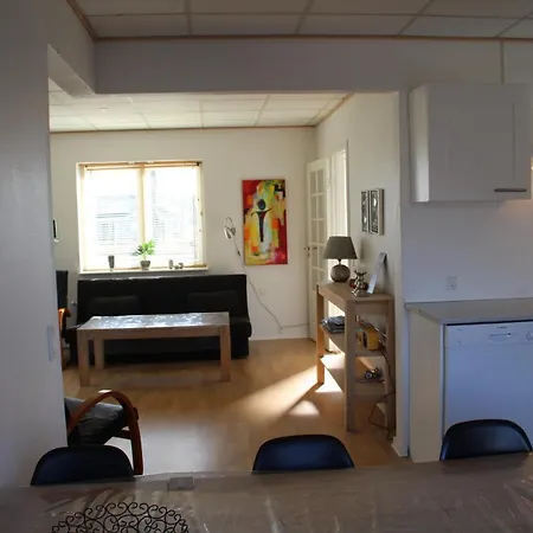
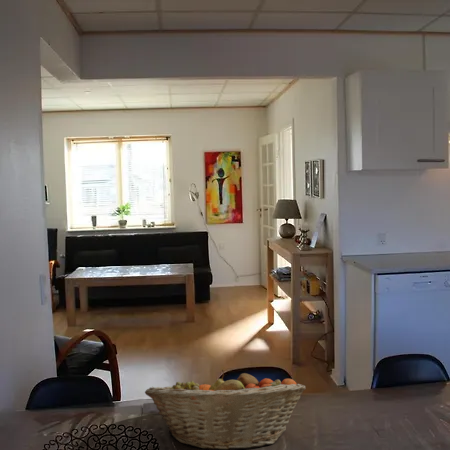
+ fruit basket [144,369,307,450]
